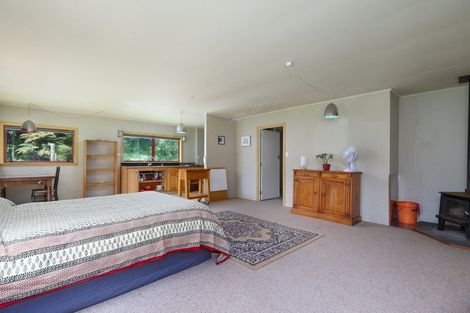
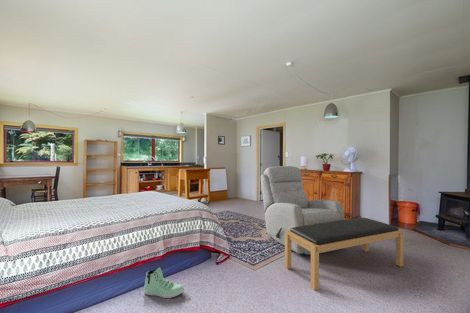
+ sneaker [143,267,185,299]
+ chair [260,165,345,256]
+ bench [284,217,405,291]
